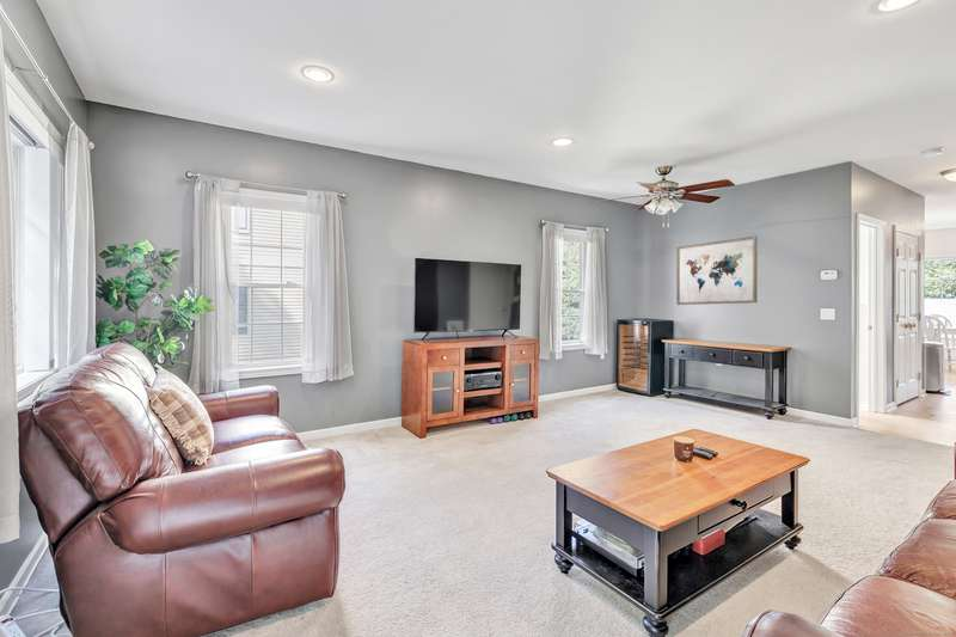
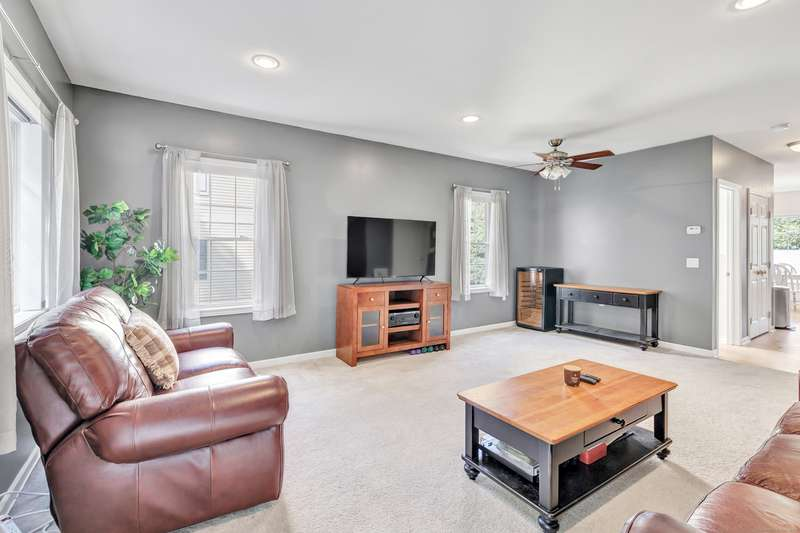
- wall art [675,234,758,306]
